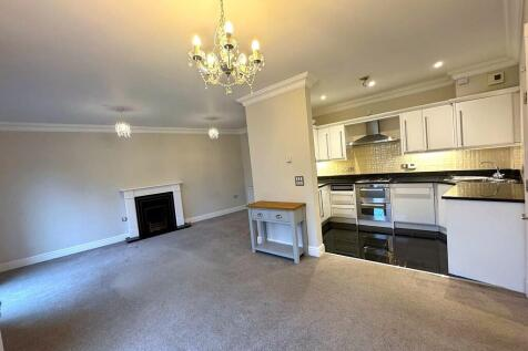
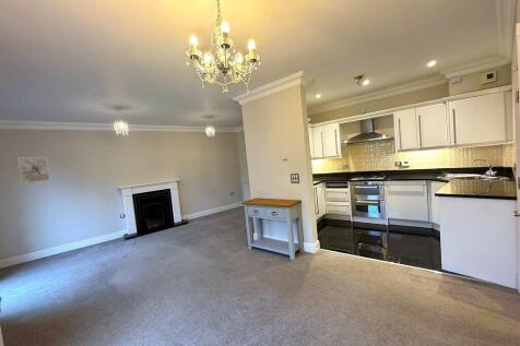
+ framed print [17,156,50,183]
